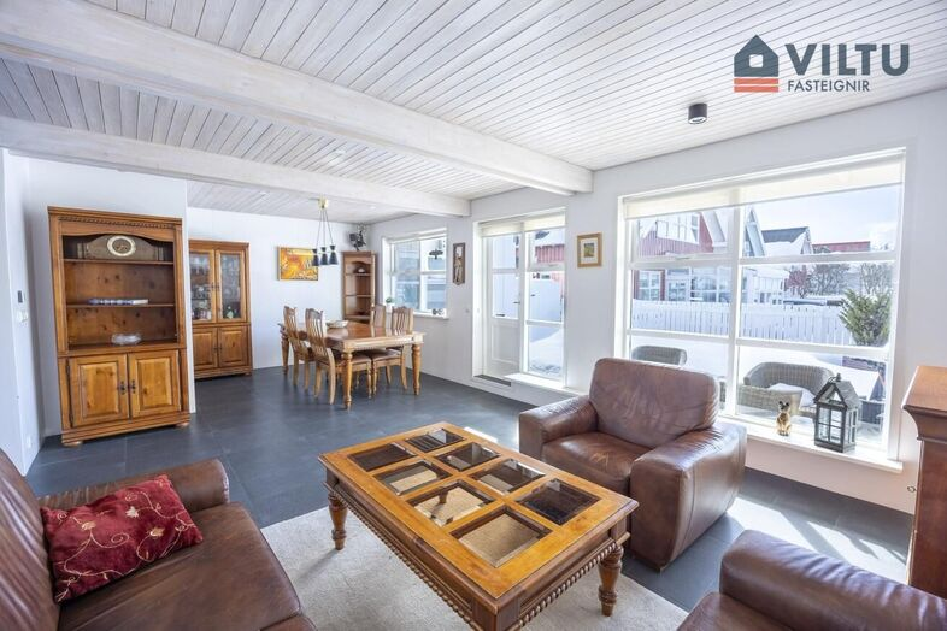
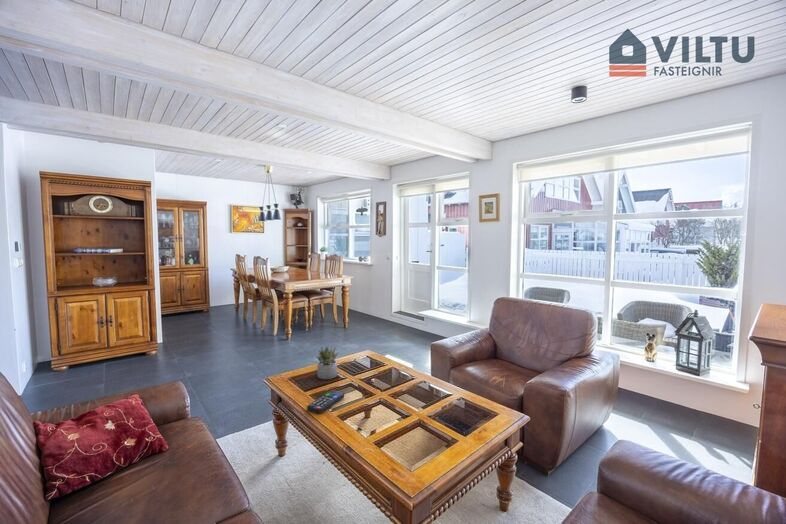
+ remote control [306,389,345,415]
+ succulent plant [315,345,340,380]
